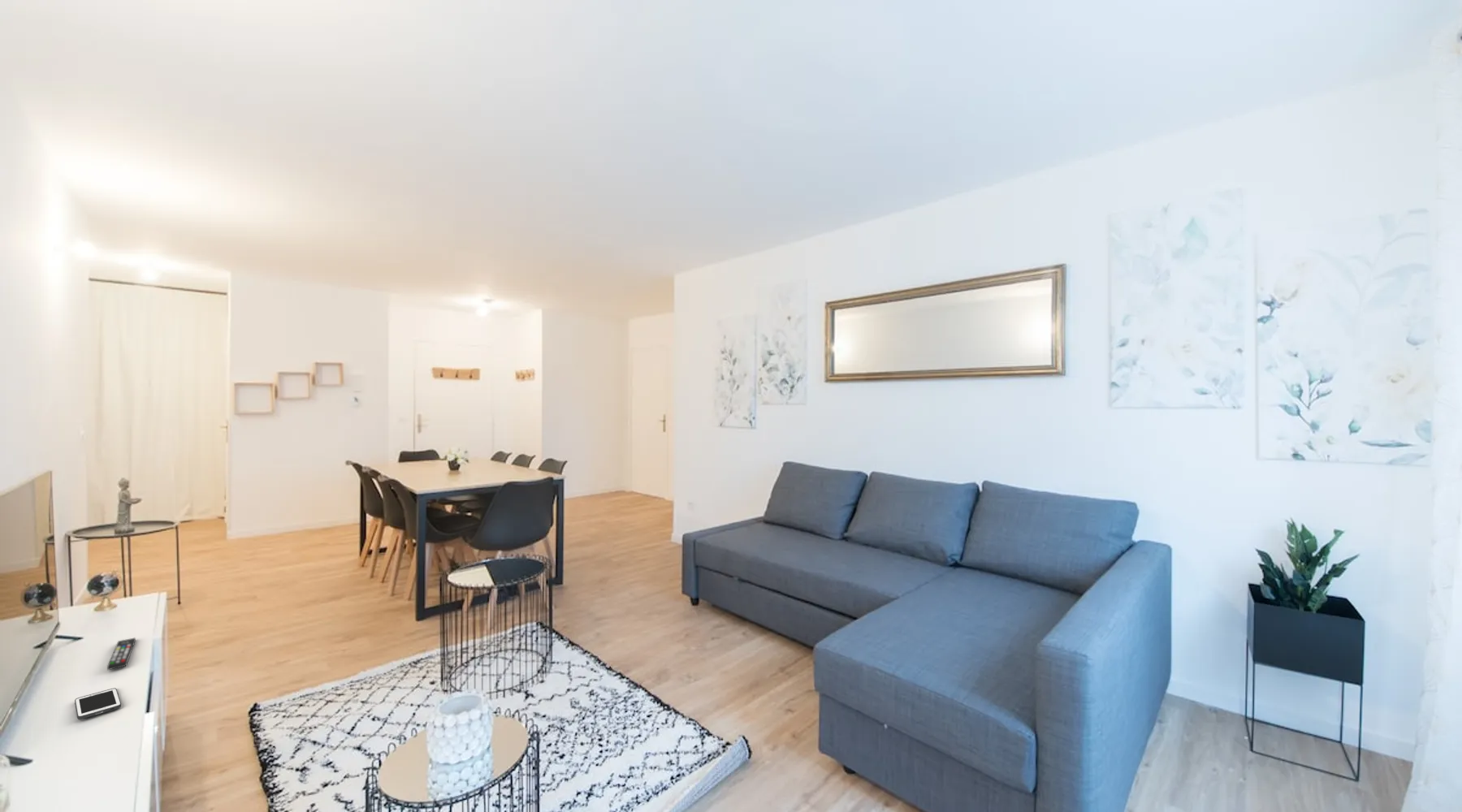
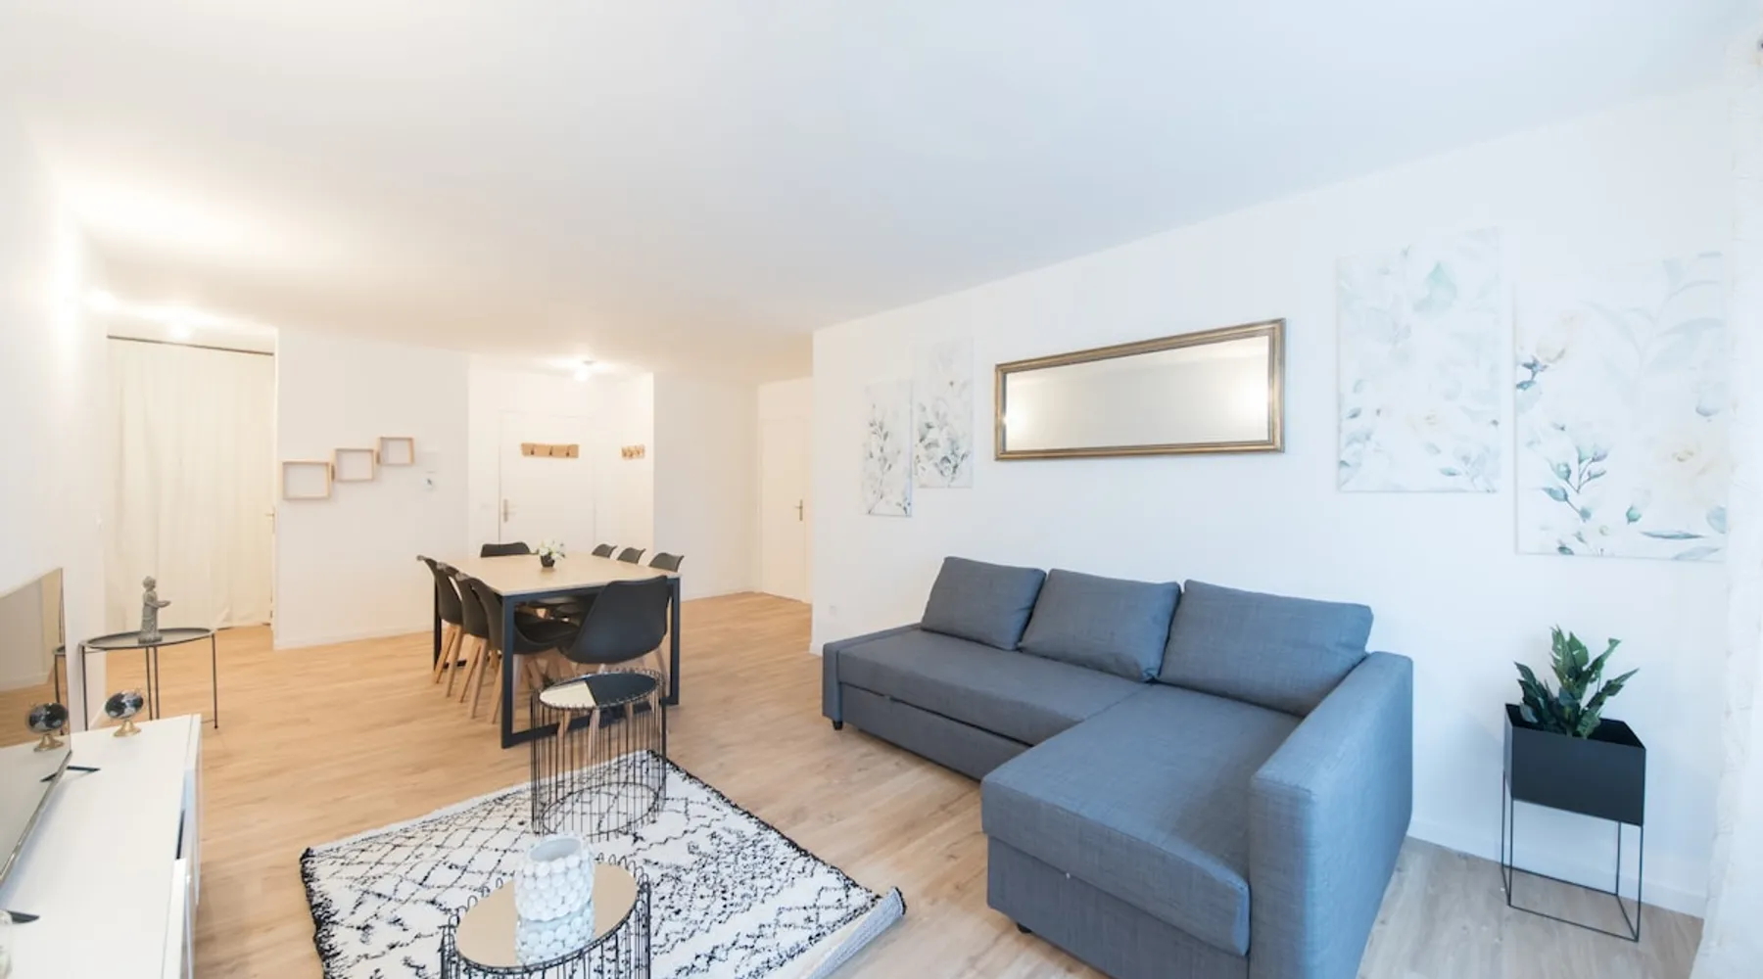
- cell phone [74,688,122,720]
- remote control [106,637,136,671]
